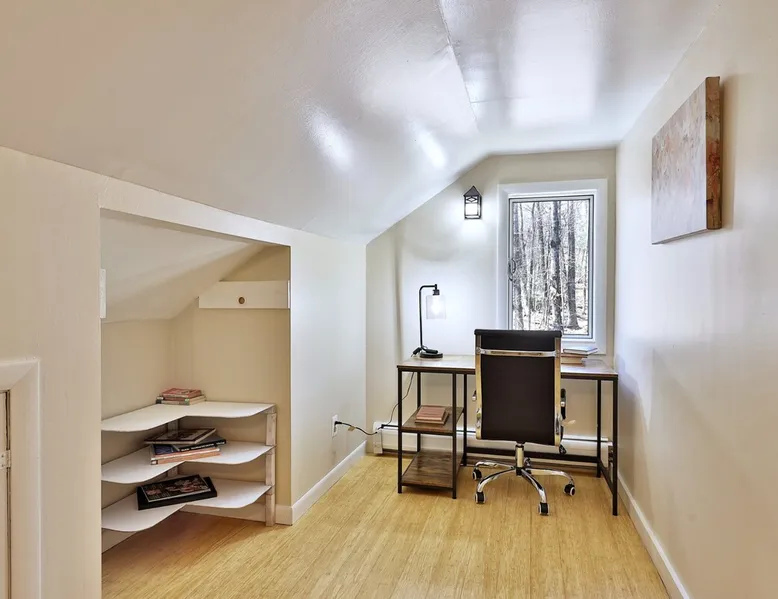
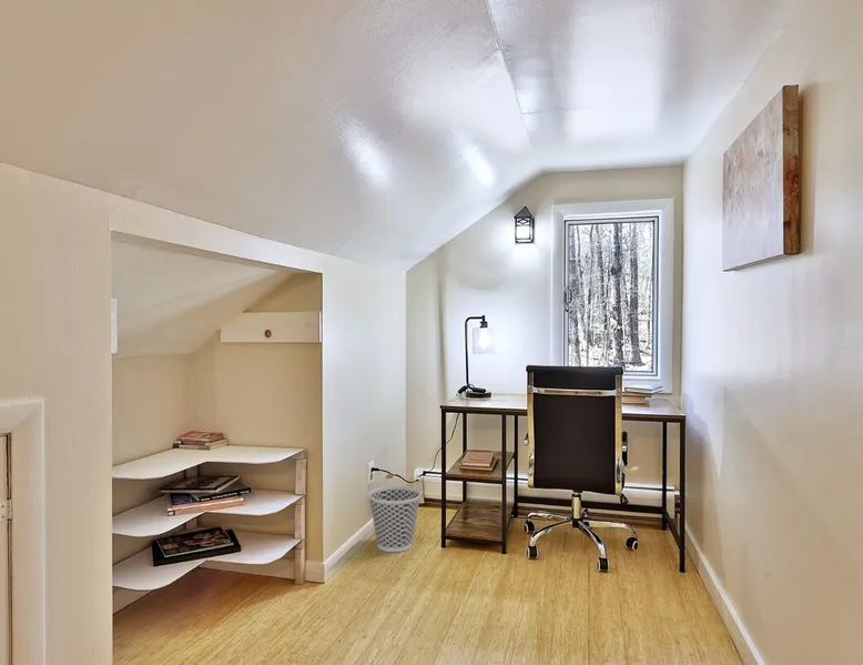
+ wastebasket [367,485,423,553]
